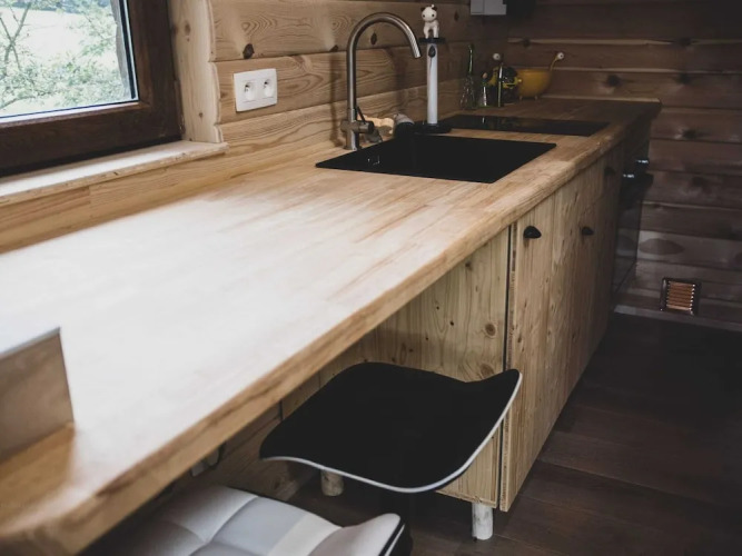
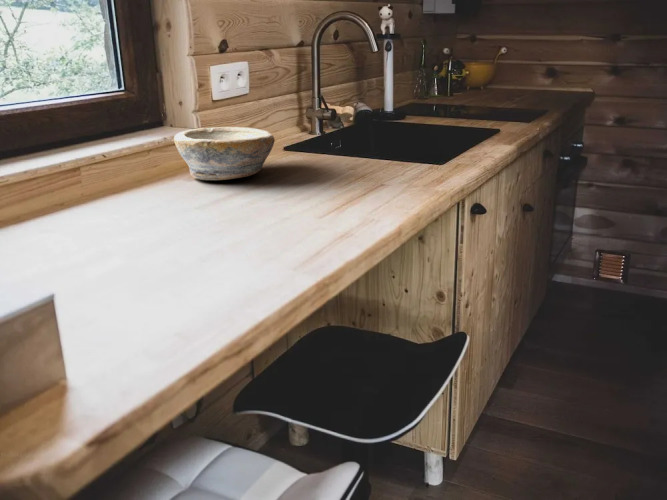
+ bowl [173,126,276,181]
